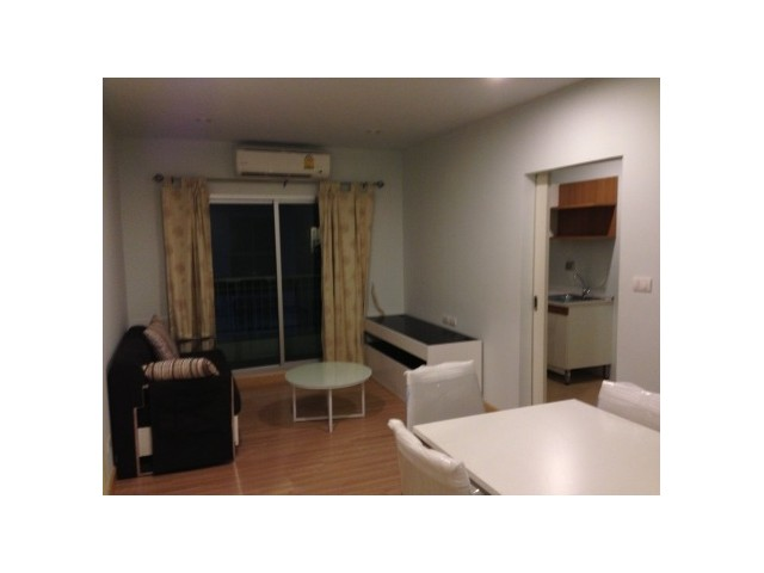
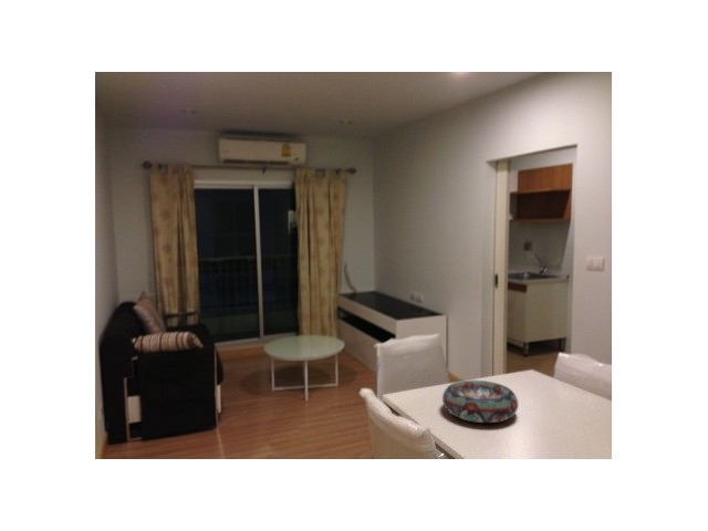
+ decorative bowl [441,379,519,424]
